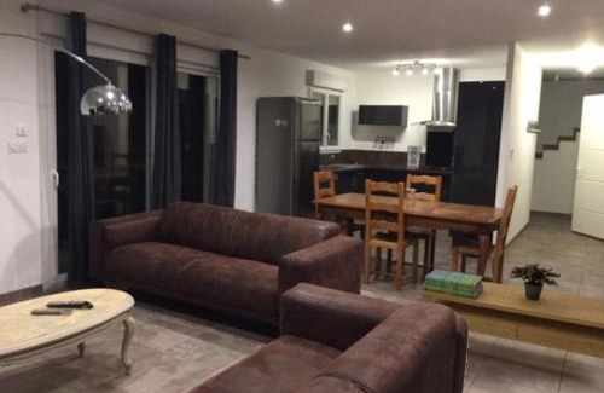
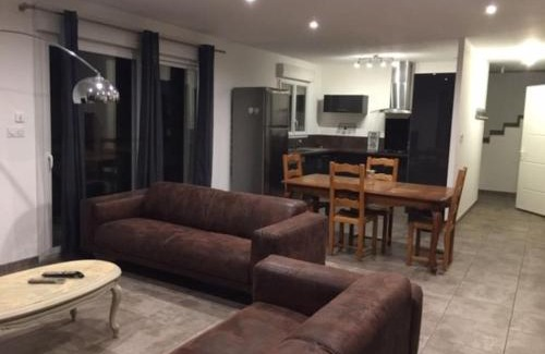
- stack of books [422,268,484,299]
- potted plant [507,262,562,301]
- coffee table [420,281,604,360]
